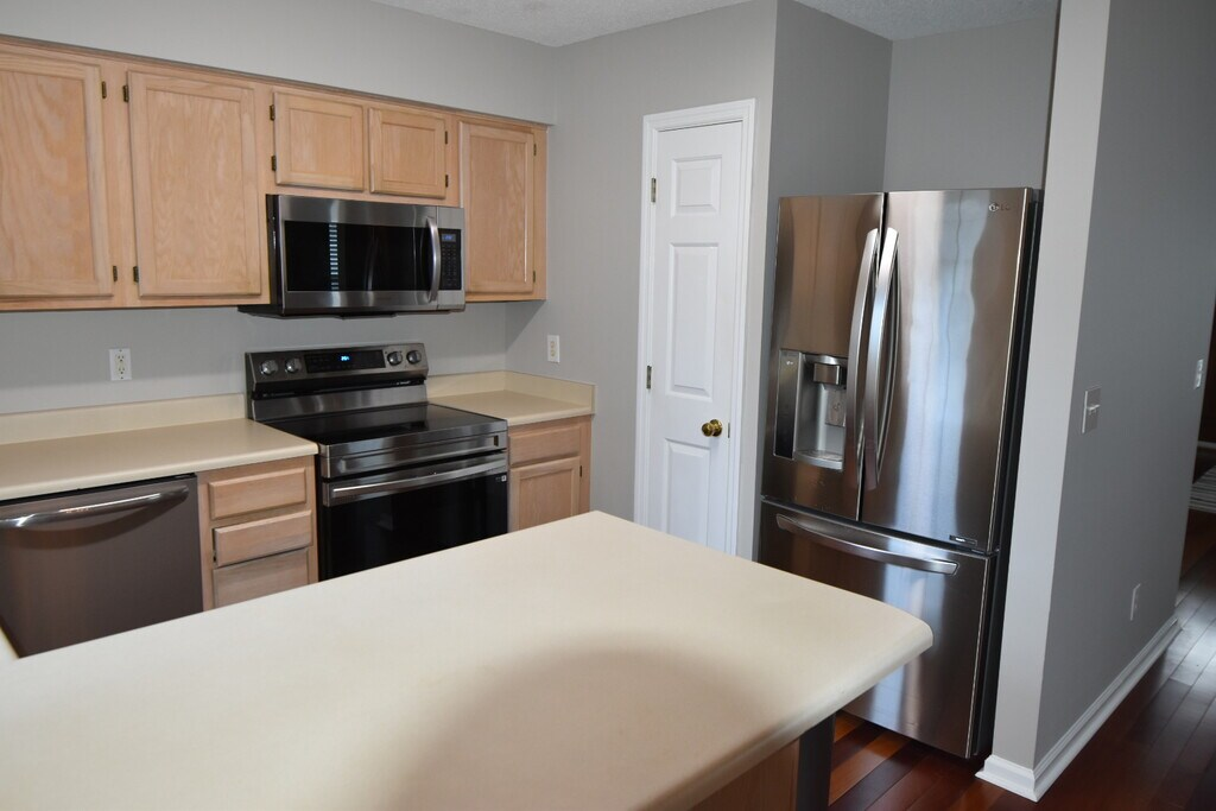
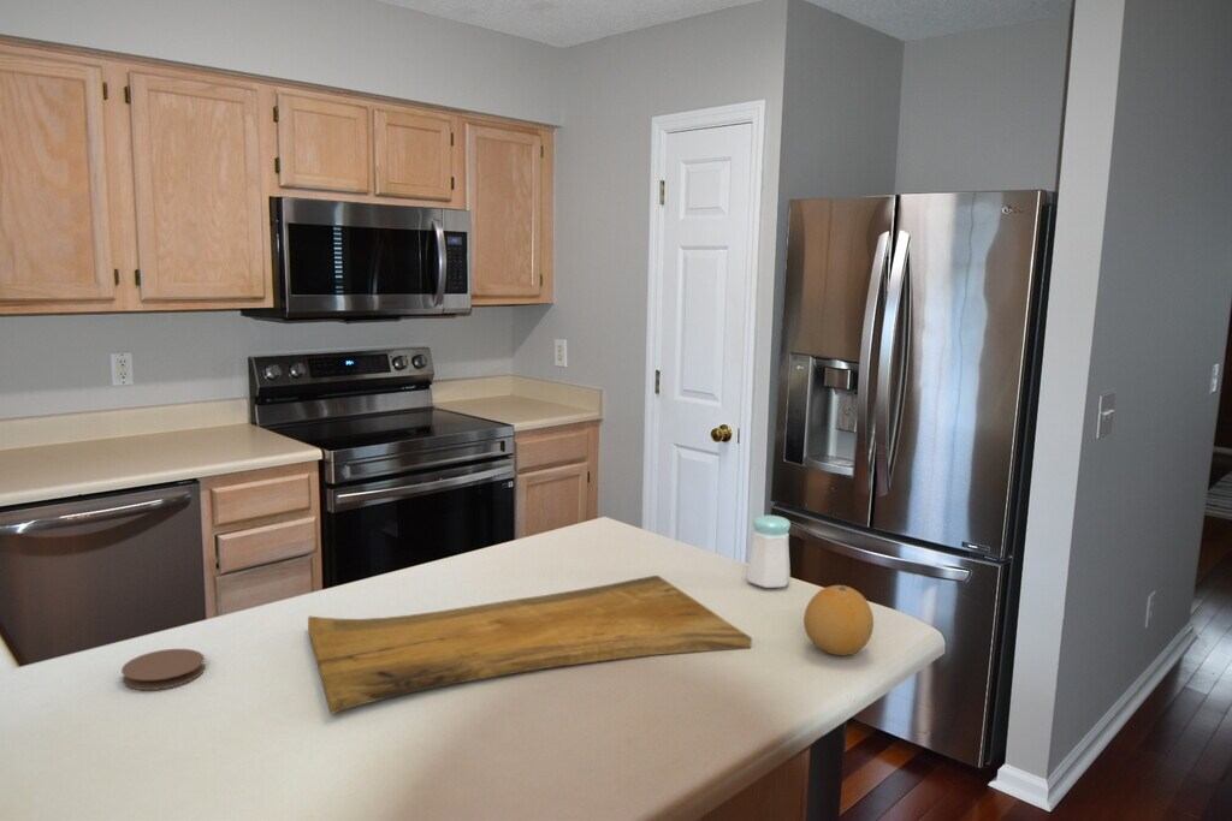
+ coaster [120,648,206,691]
+ salt shaker [746,514,792,589]
+ fruit [802,584,875,656]
+ cutting board [307,575,753,715]
